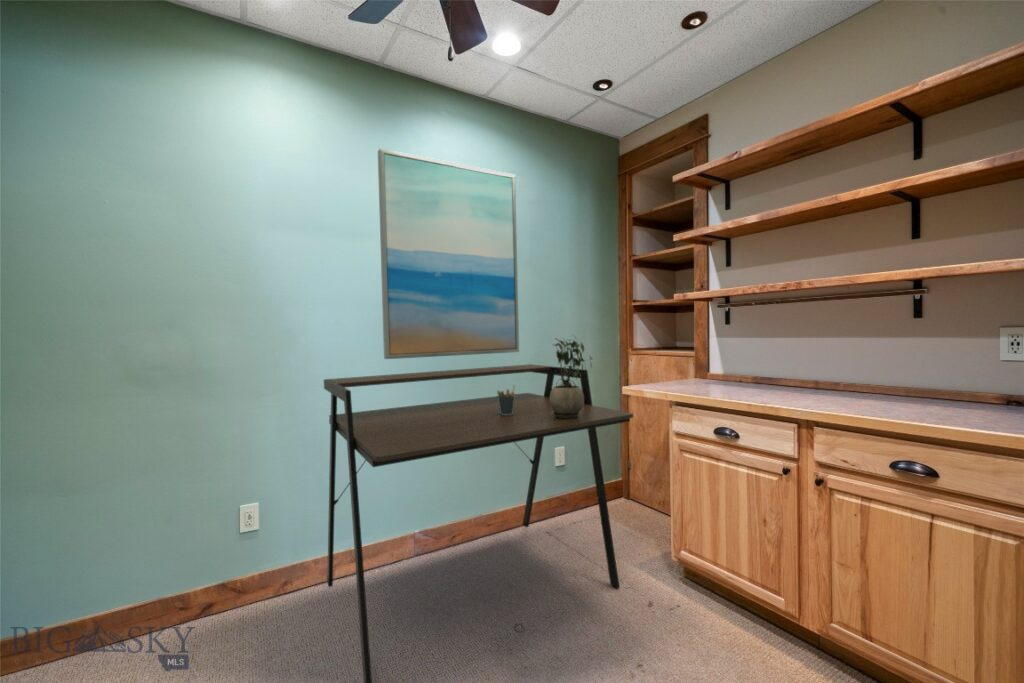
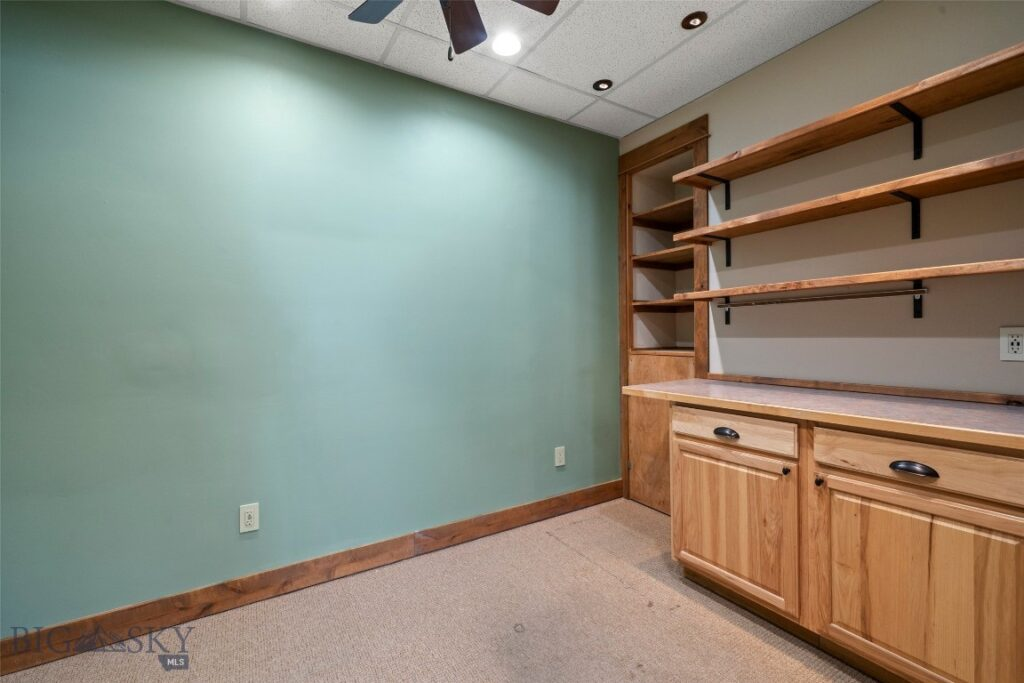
- desk [323,363,634,683]
- potted plant [550,333,593,418]
- wall art [377,148,520,360]
- pen holder [496,384,516,415]
